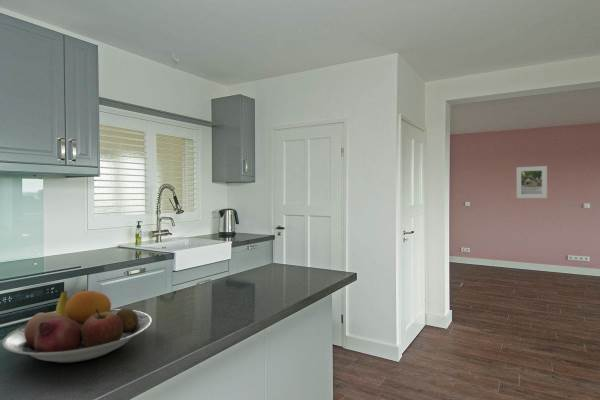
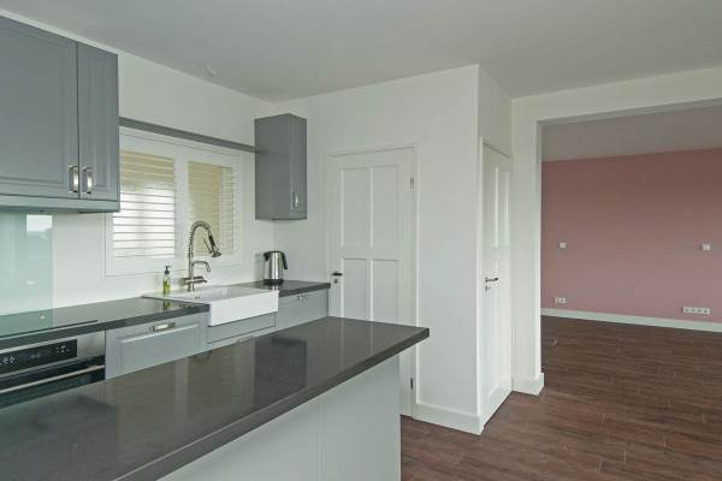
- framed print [516,165,548,199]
- fruit bowl [1,289,153,364]
